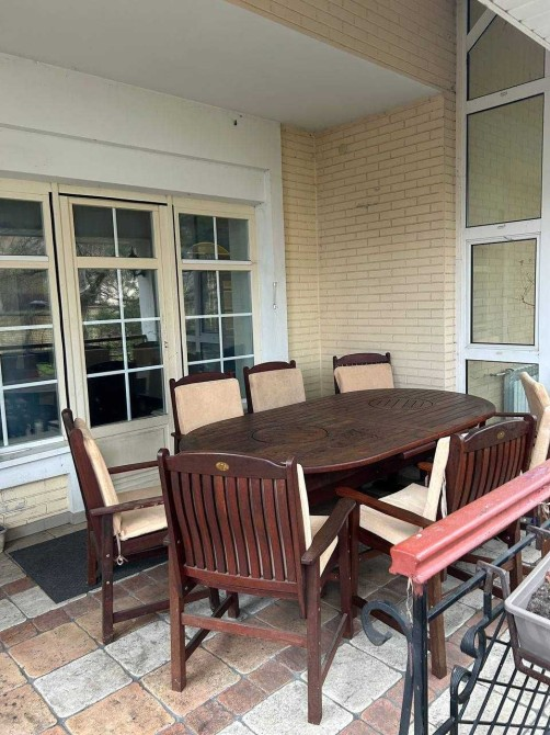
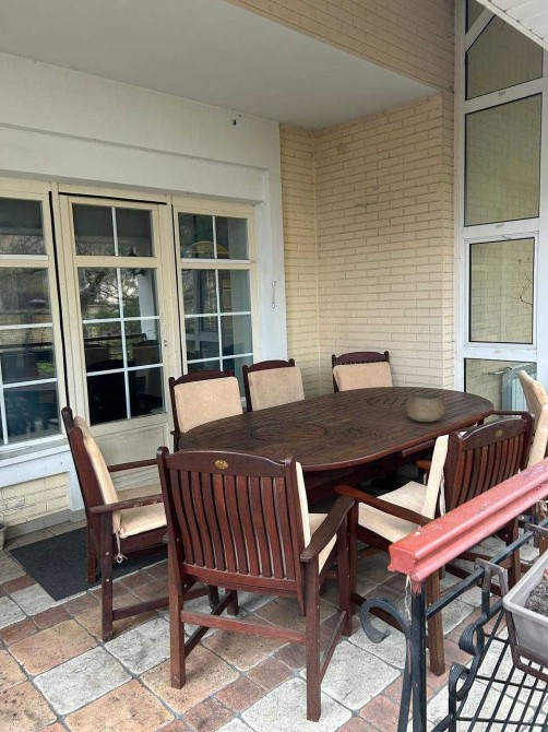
+ bowl [405,392,445,423]
